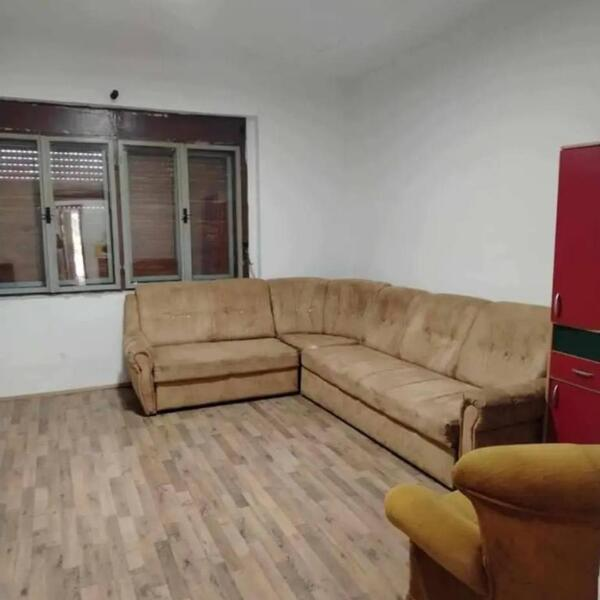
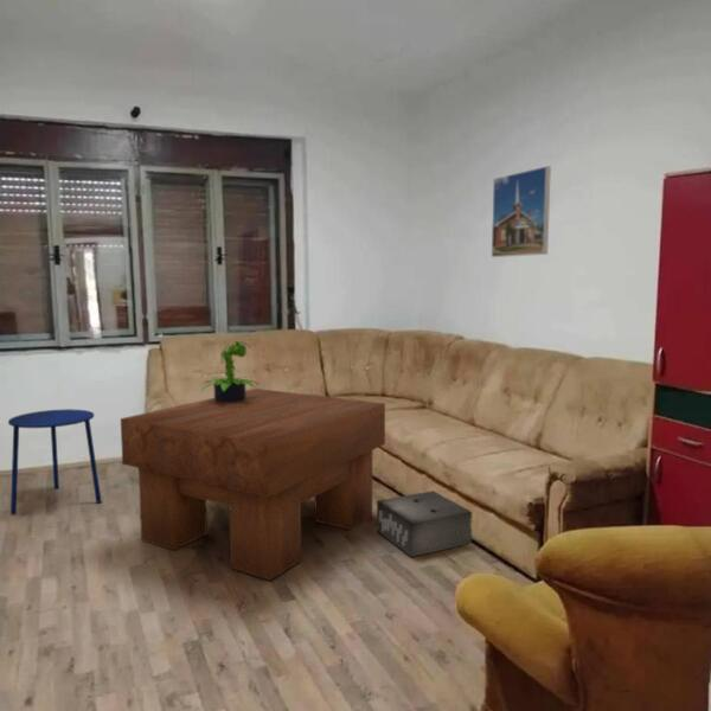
+ coffee table [120,387,386,582]
+ potted plant [199,339,258,403]
+ side table [7,408,103,517]
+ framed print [491,165,552,258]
+ speaker [376,489,473,558]
